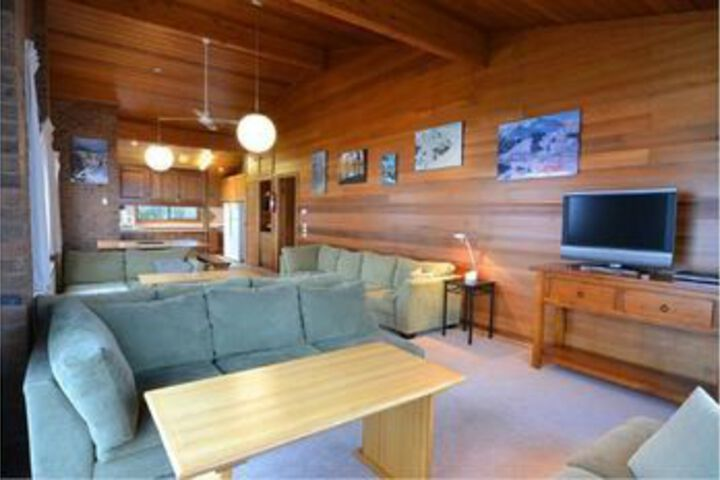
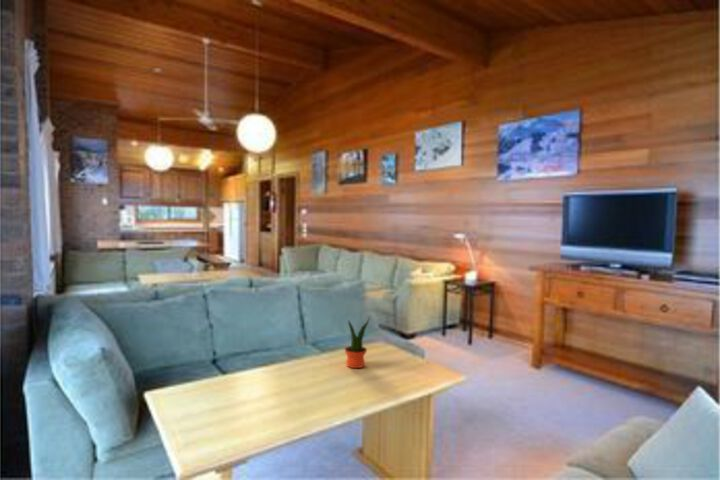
+ potted plant [344,316,371,369]
